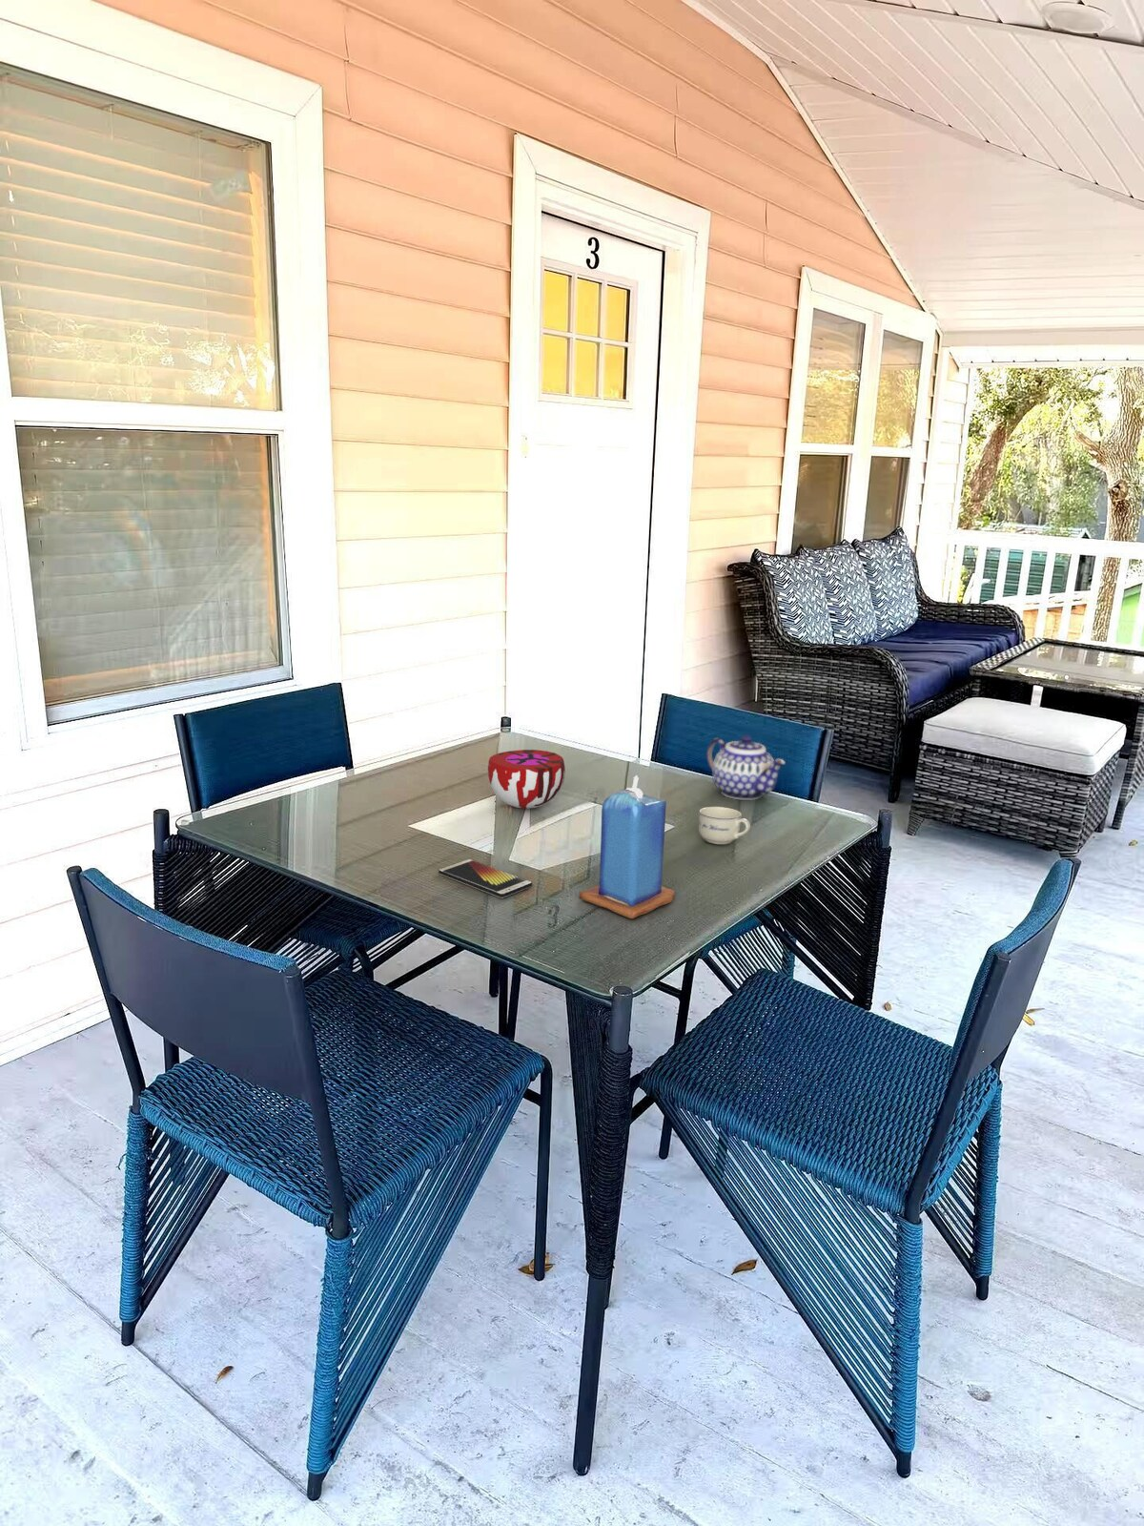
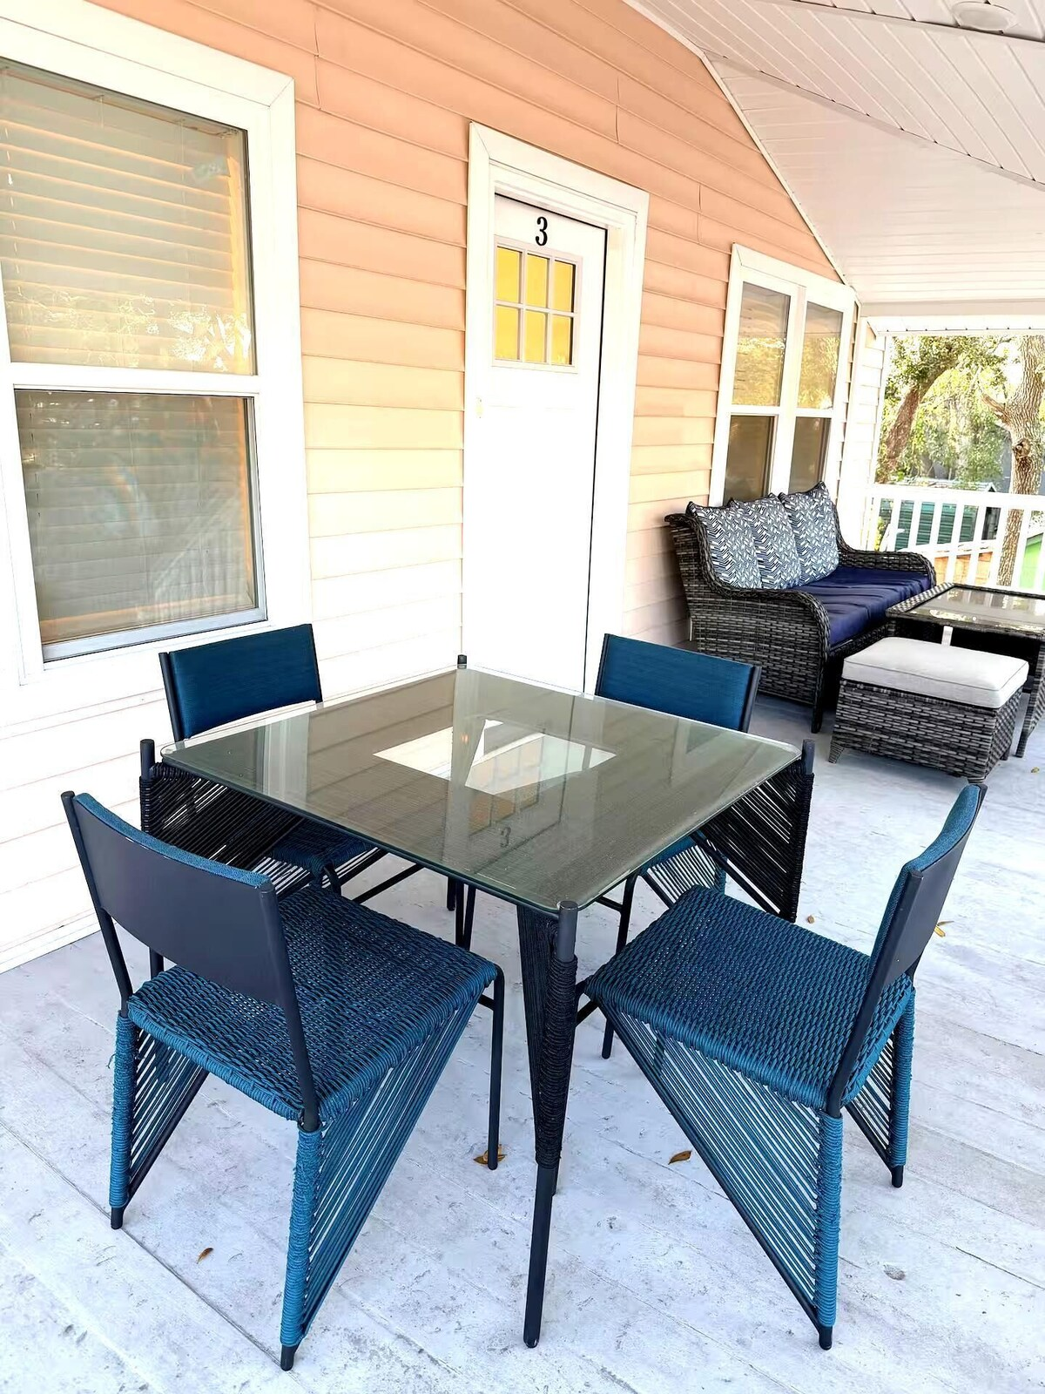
- decorative bowl [487,749,566,810]
- smartphone [437,858,532,900]
- candle [579,775,675,919]
- cup [698,806,751,845]
- teapot [705,734,787,801]
